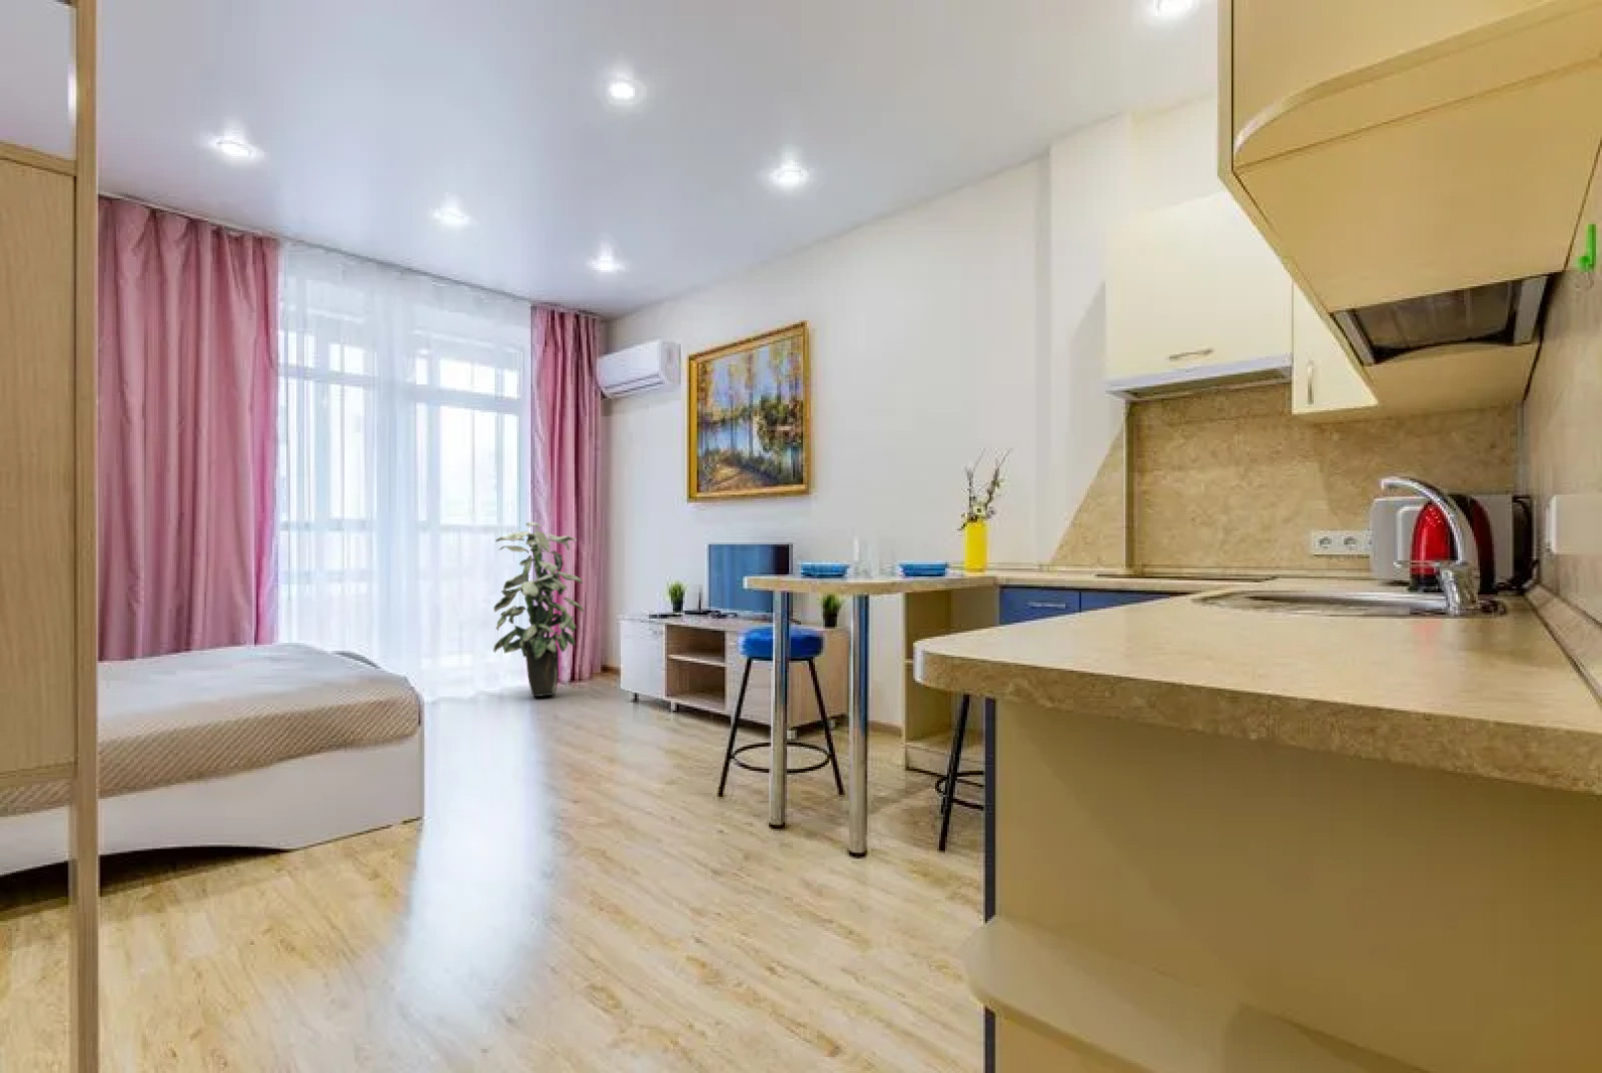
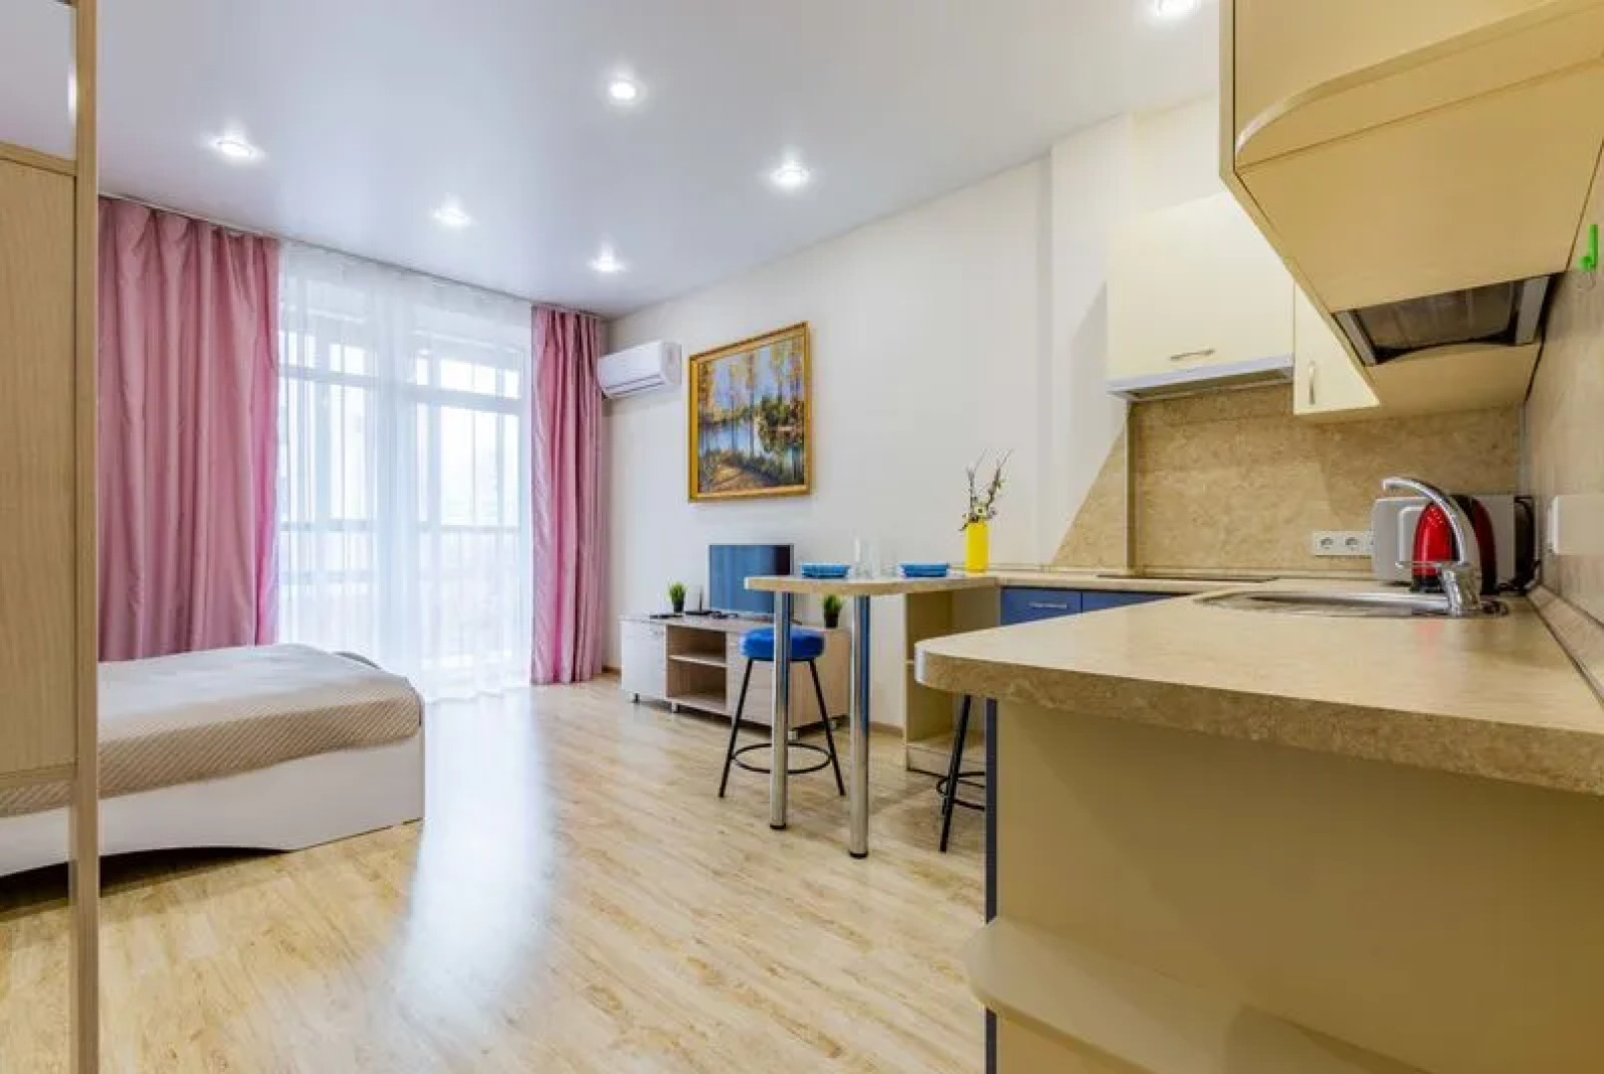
- indoor plant [493,522,585,697]
